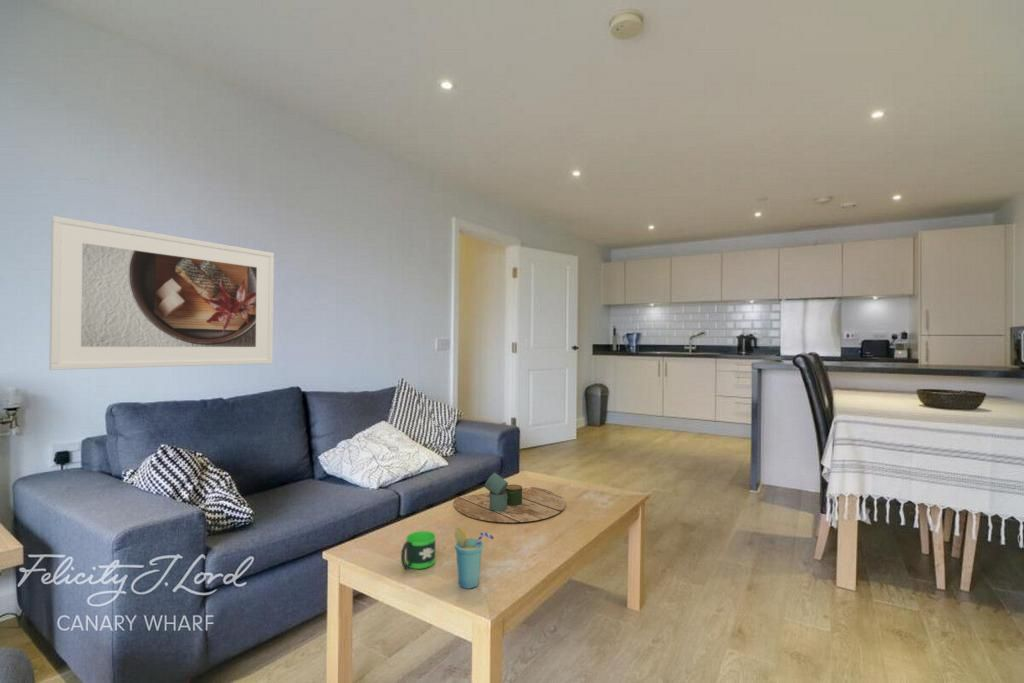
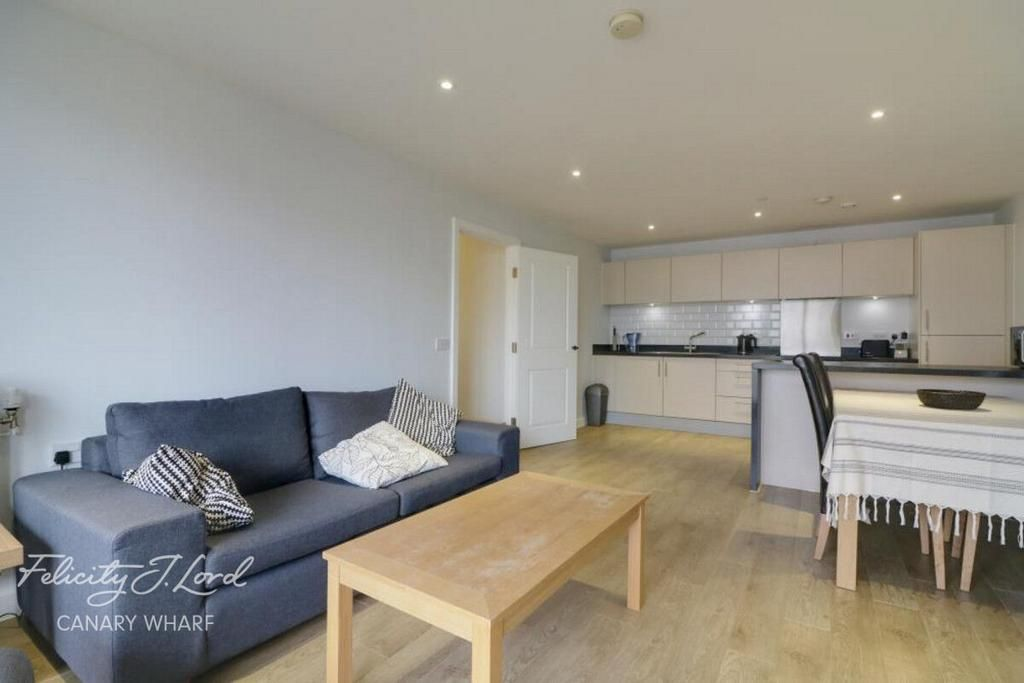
- mug [400,530,436,570]
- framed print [48,215,275,371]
- cup [454,526,495,590]
- decorative tray [452,472,566,523]
